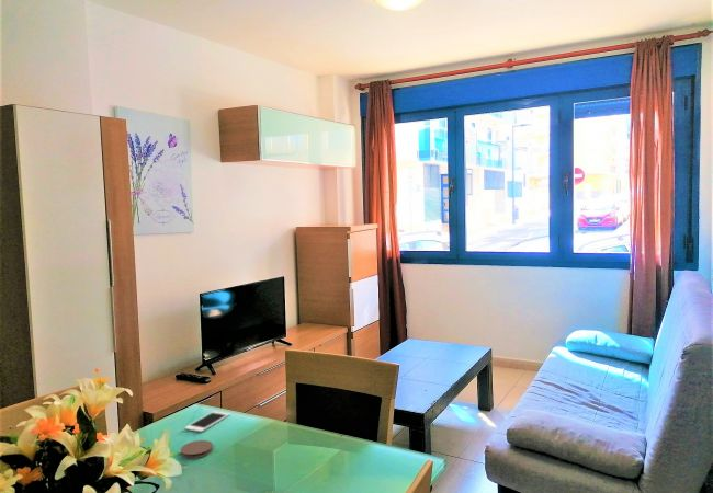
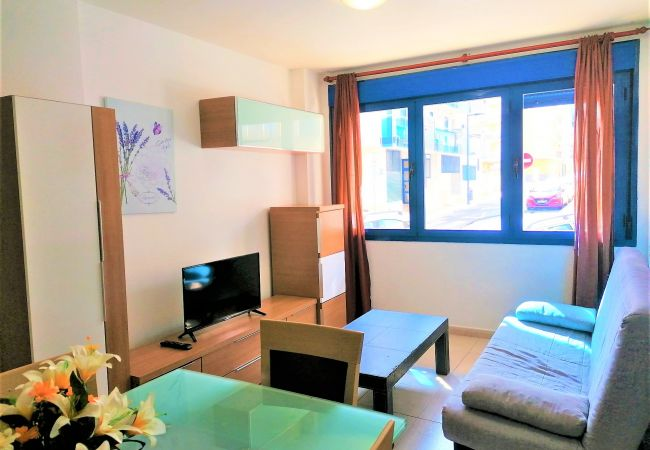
- cell phone [183,411,230,433]
- coaster [180,439,214,459]
